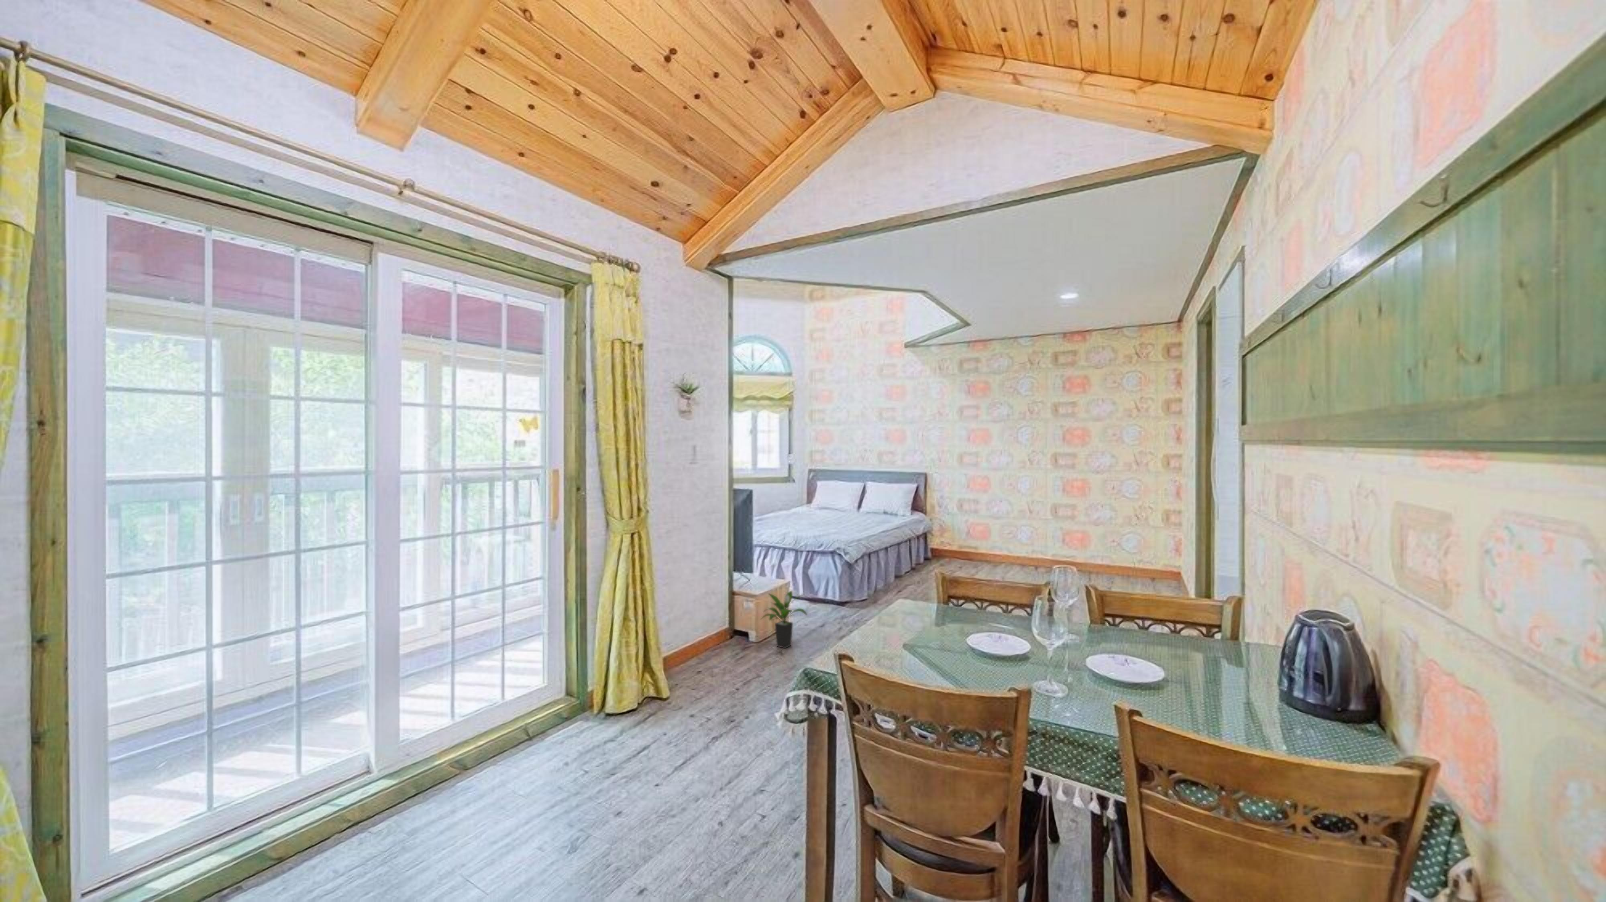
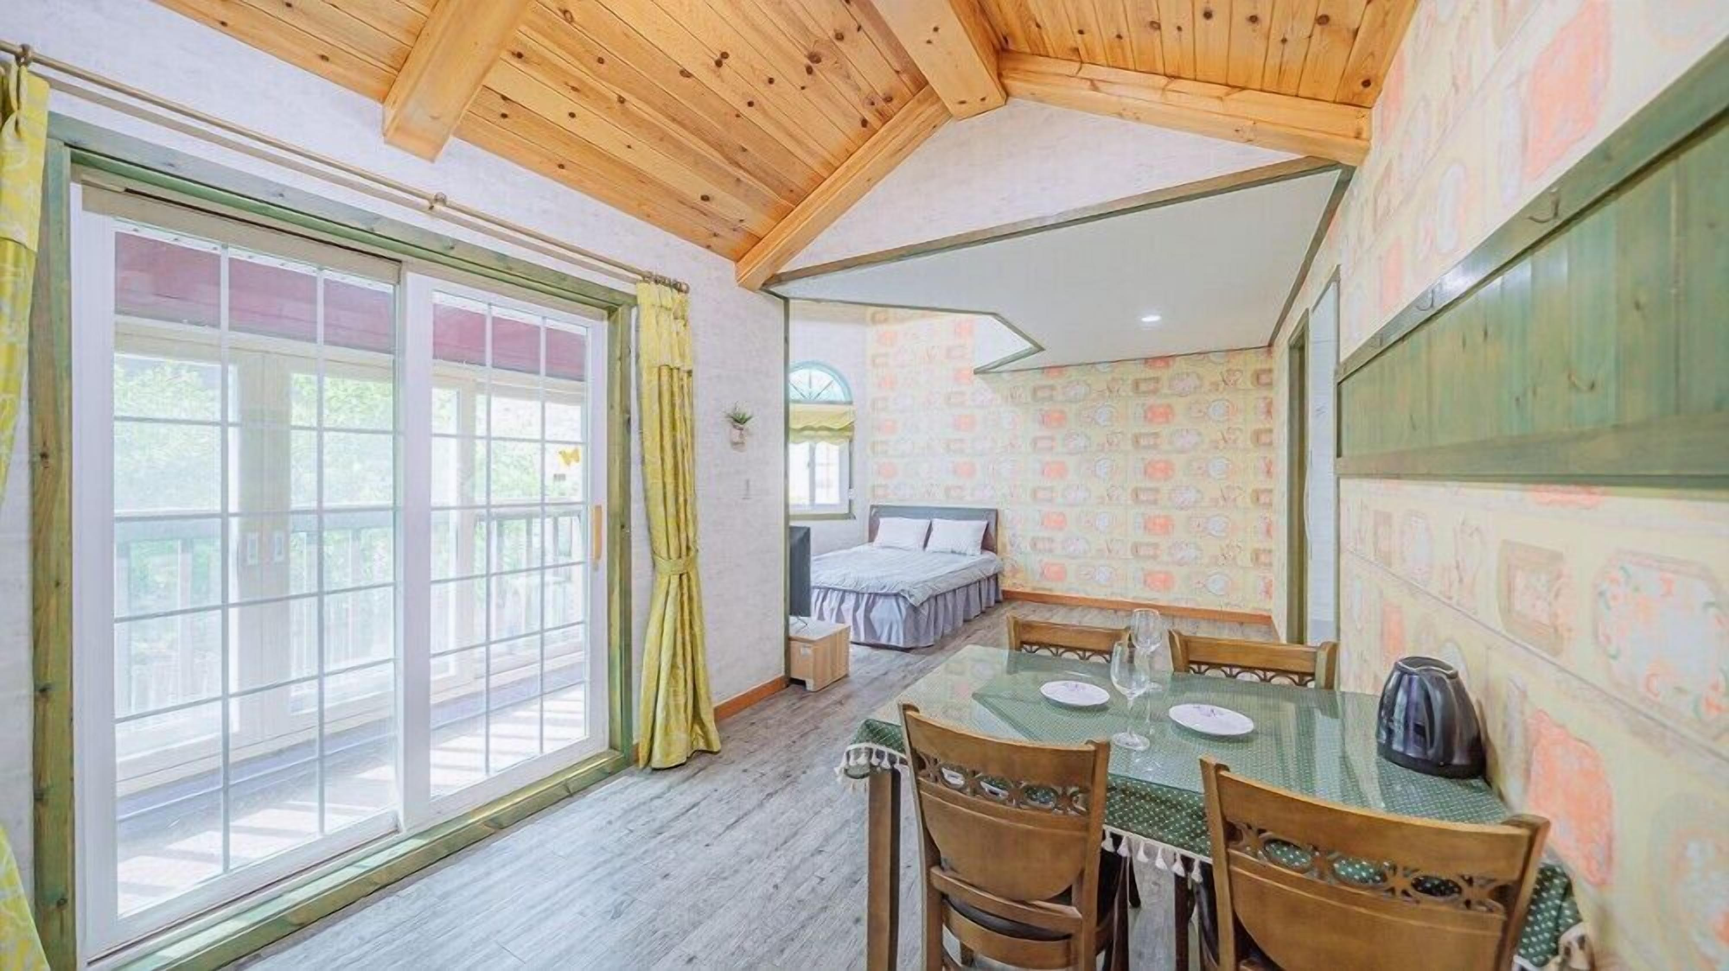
- potted plant [760,590,807,648]
